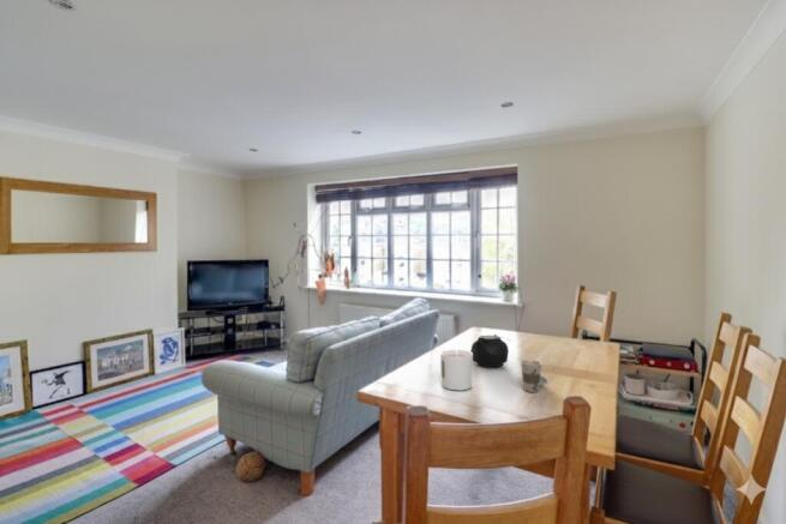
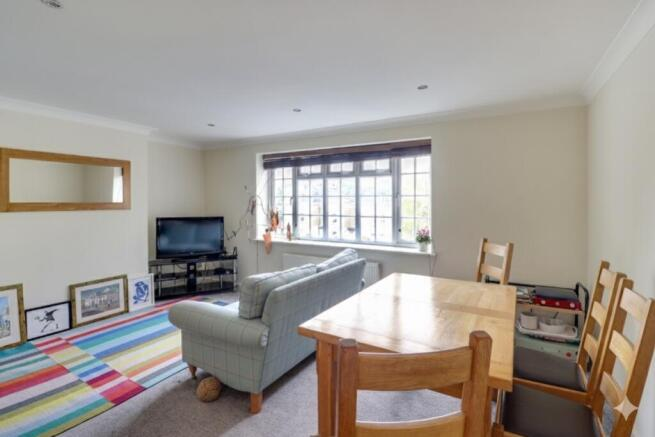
- teapot [469,333,511,368]
- cup [518,359,548,393]
- candle [439,345,474,391]
